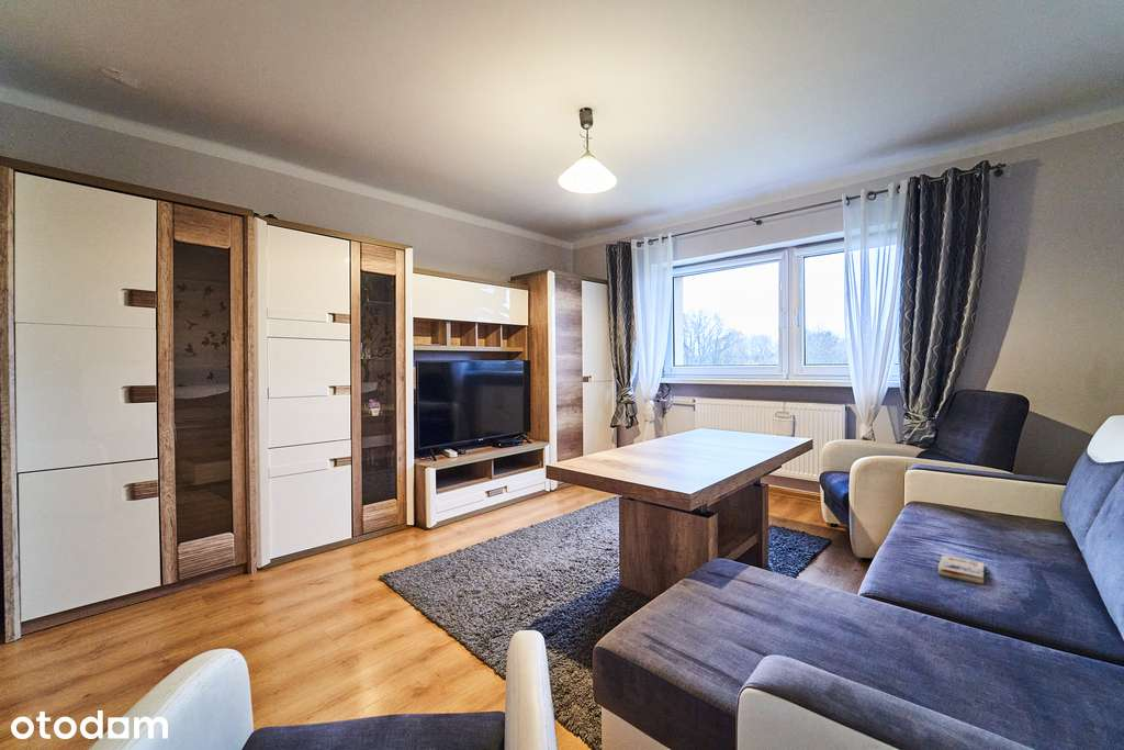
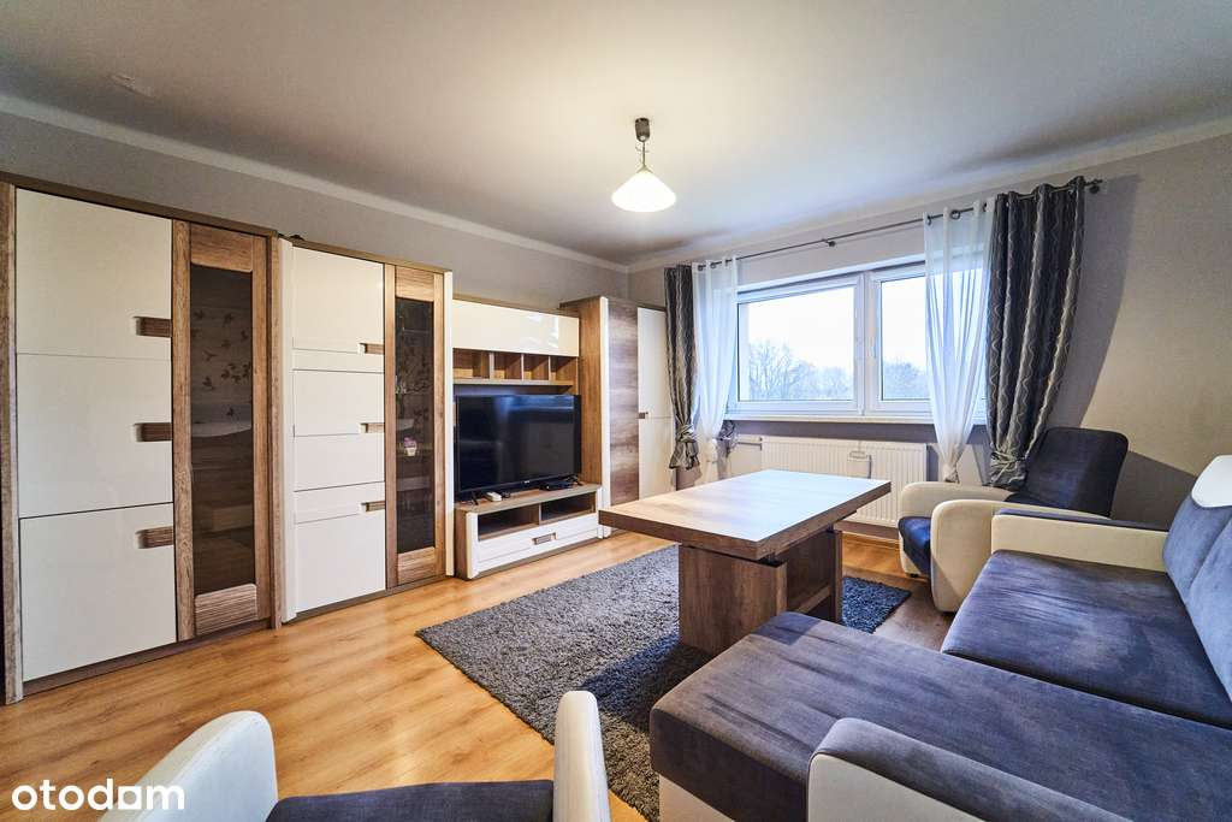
- paperback book [936,553,993,585]
